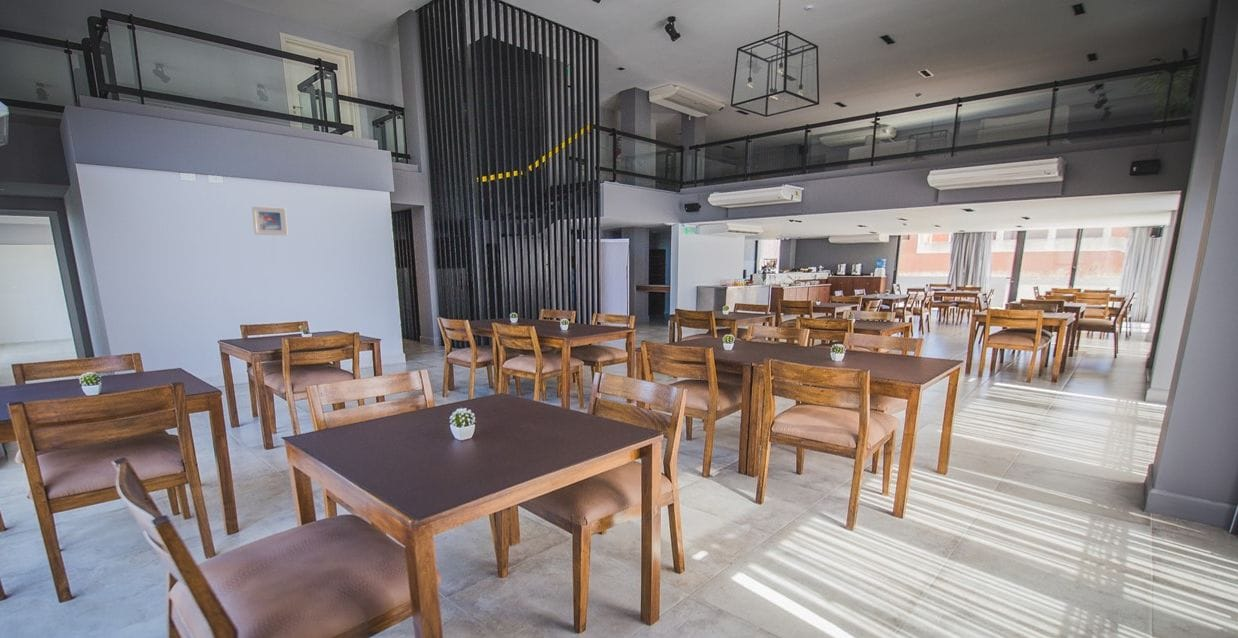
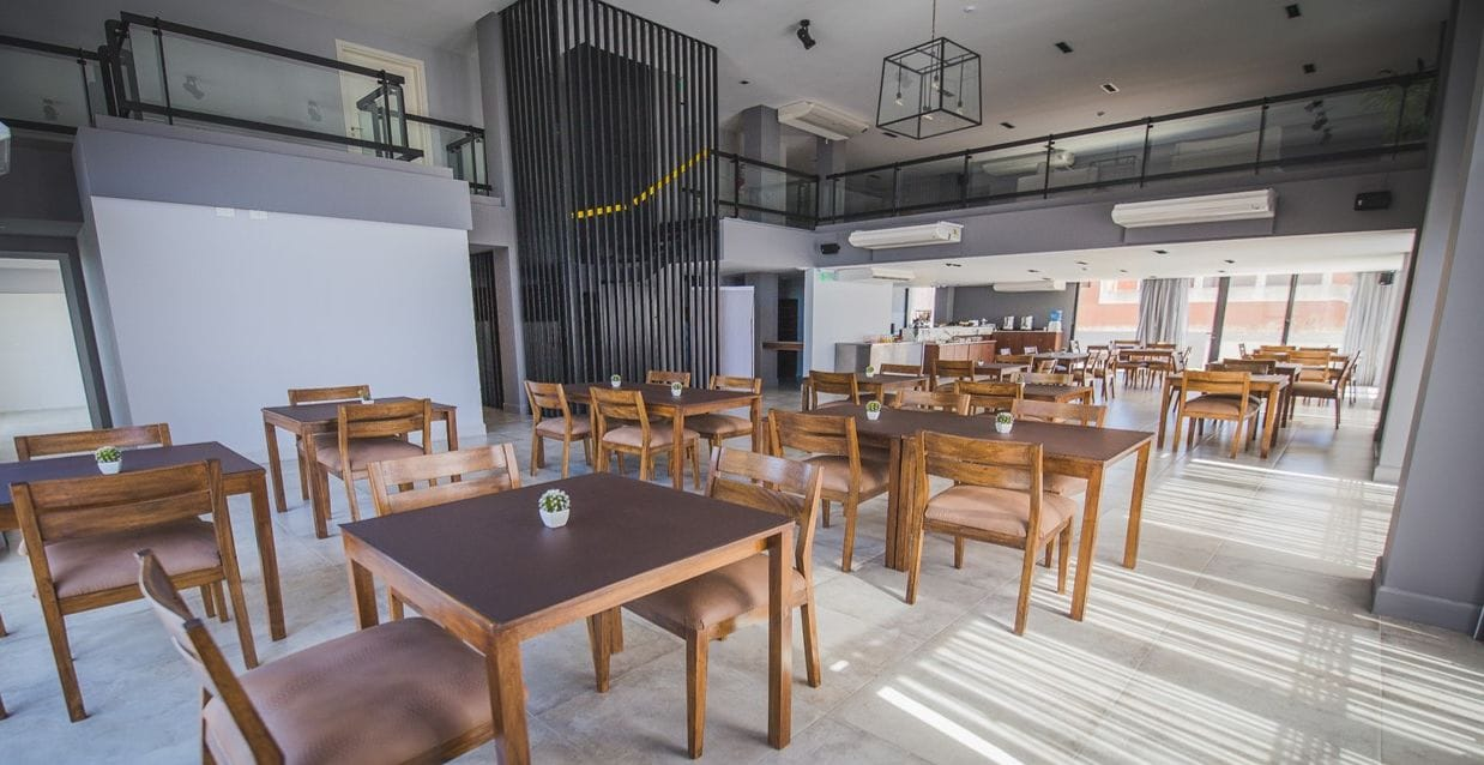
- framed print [251,205,289,236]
